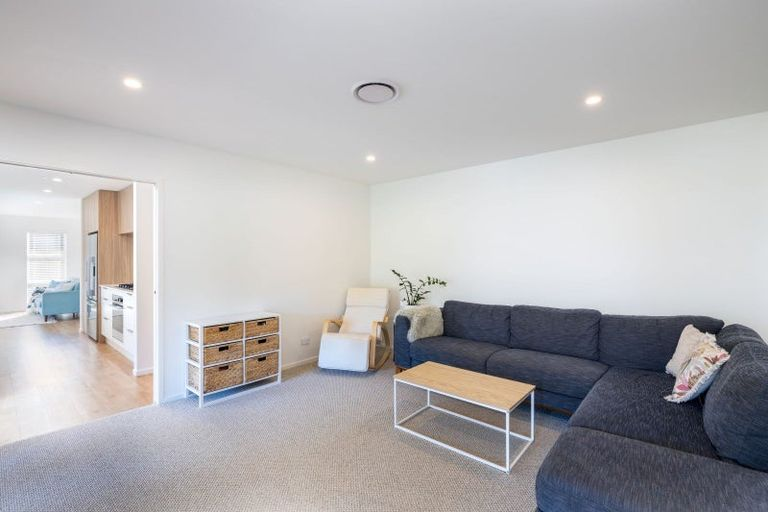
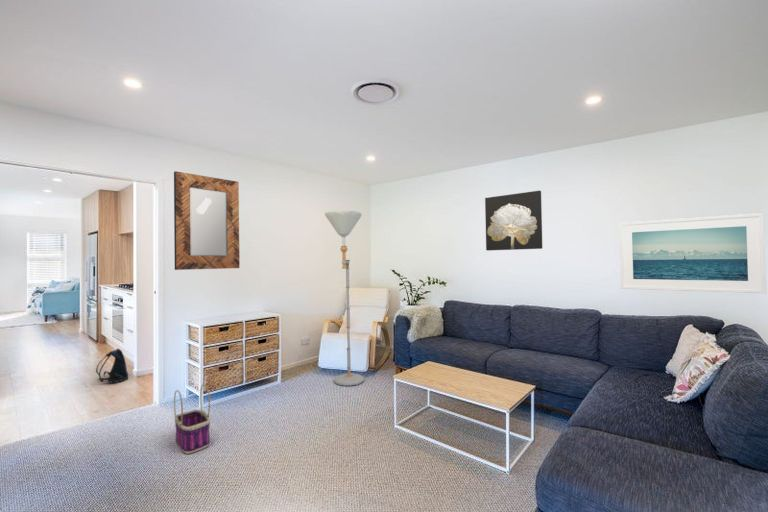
+ backpack [95,348,130,384]
+ floor lamp [324,209,365,387]
+ wall art [484,190,543,251]
+ basket [173,383,211,455]
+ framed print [619,212,767,294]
+ home mirror [173,170,240,271]
